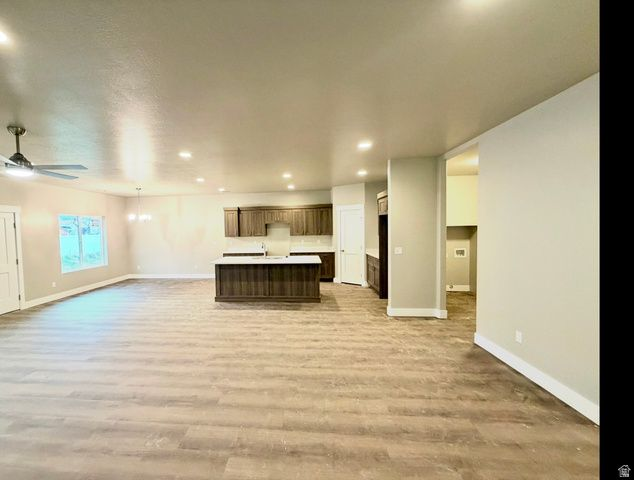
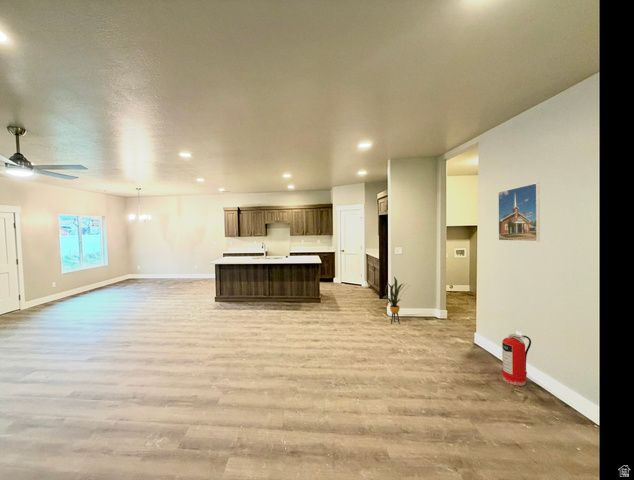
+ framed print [497,182,541,242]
+ fire extinguisher [501,333,532,387]
+ house plant [382,276,410,325]
